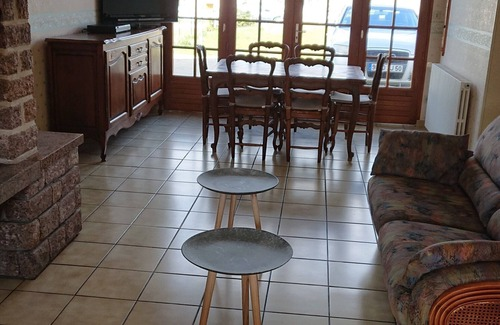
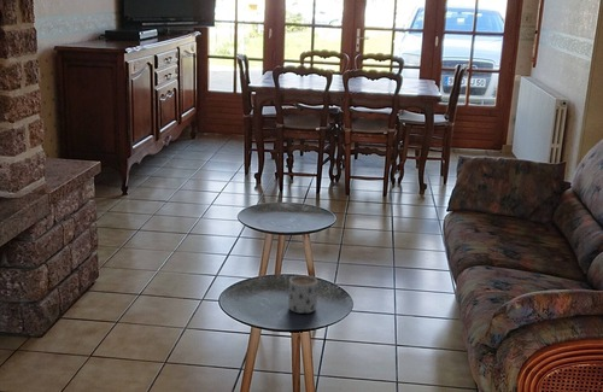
+ mug [287,274,318,315]
